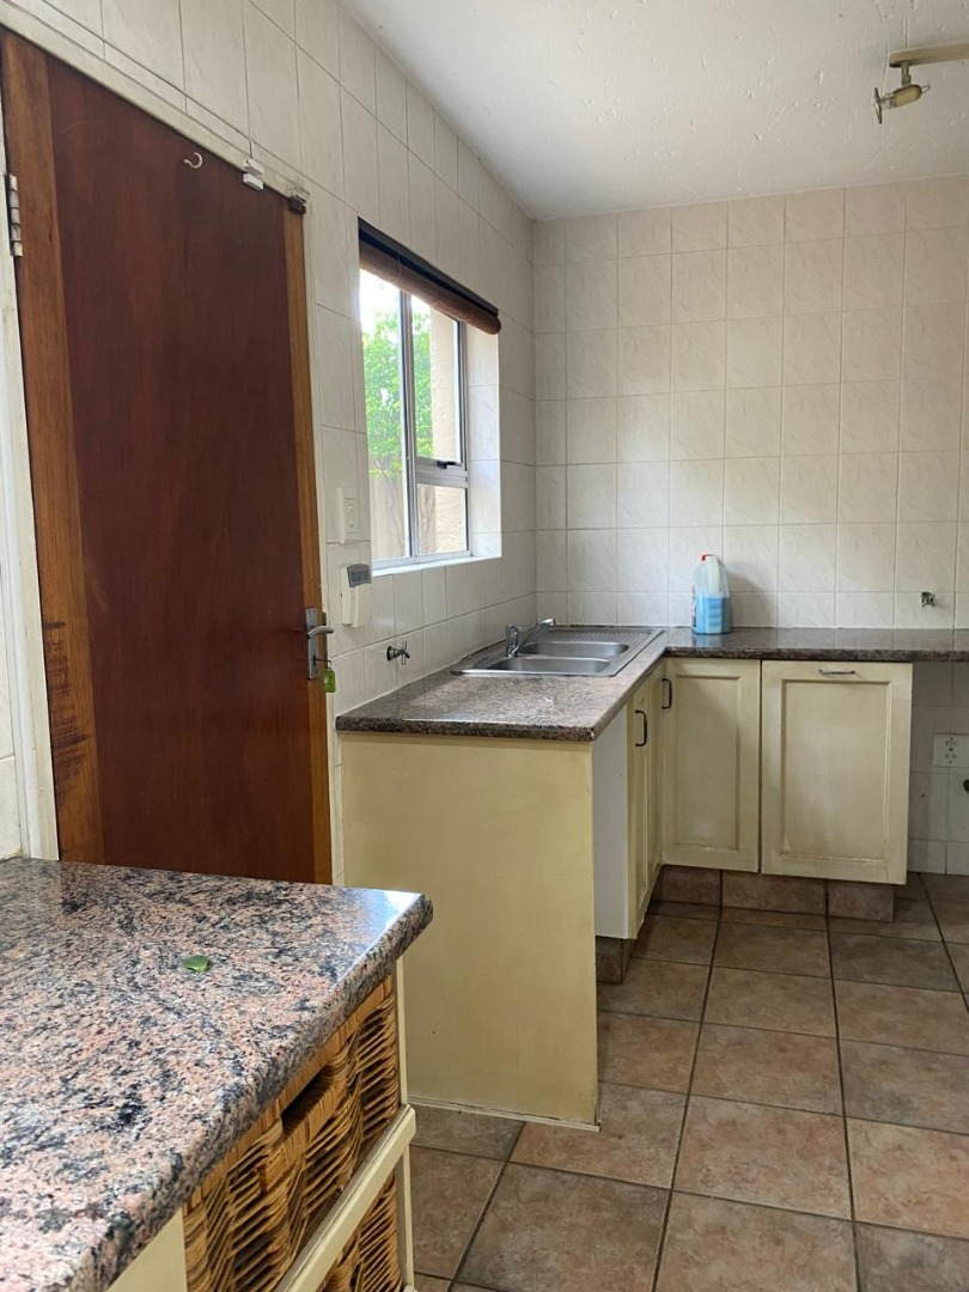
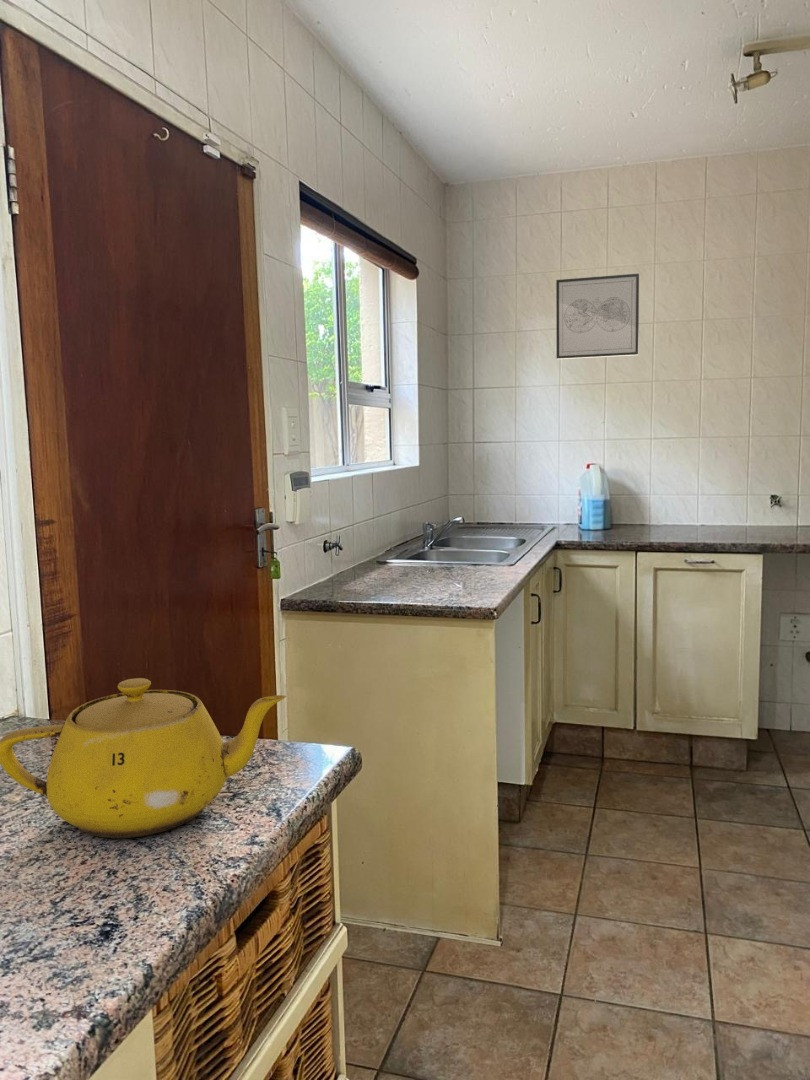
+ teapot [0,677,287,839]
+ wall art [555,273,640,360]
